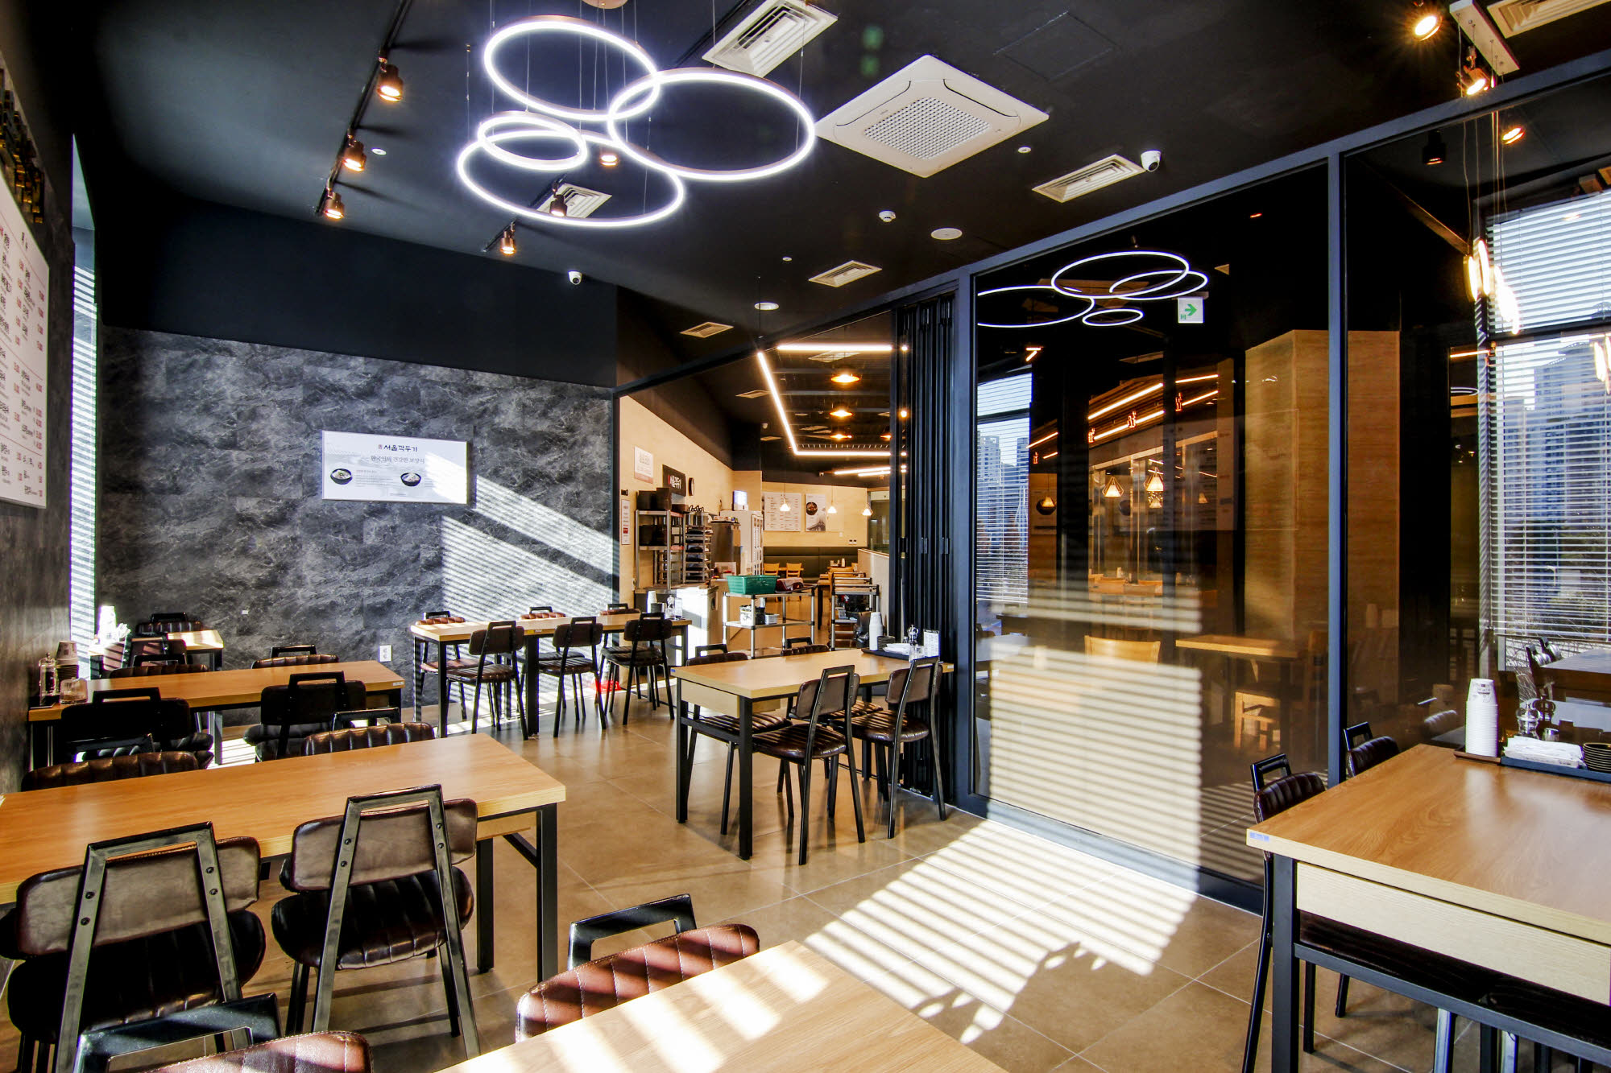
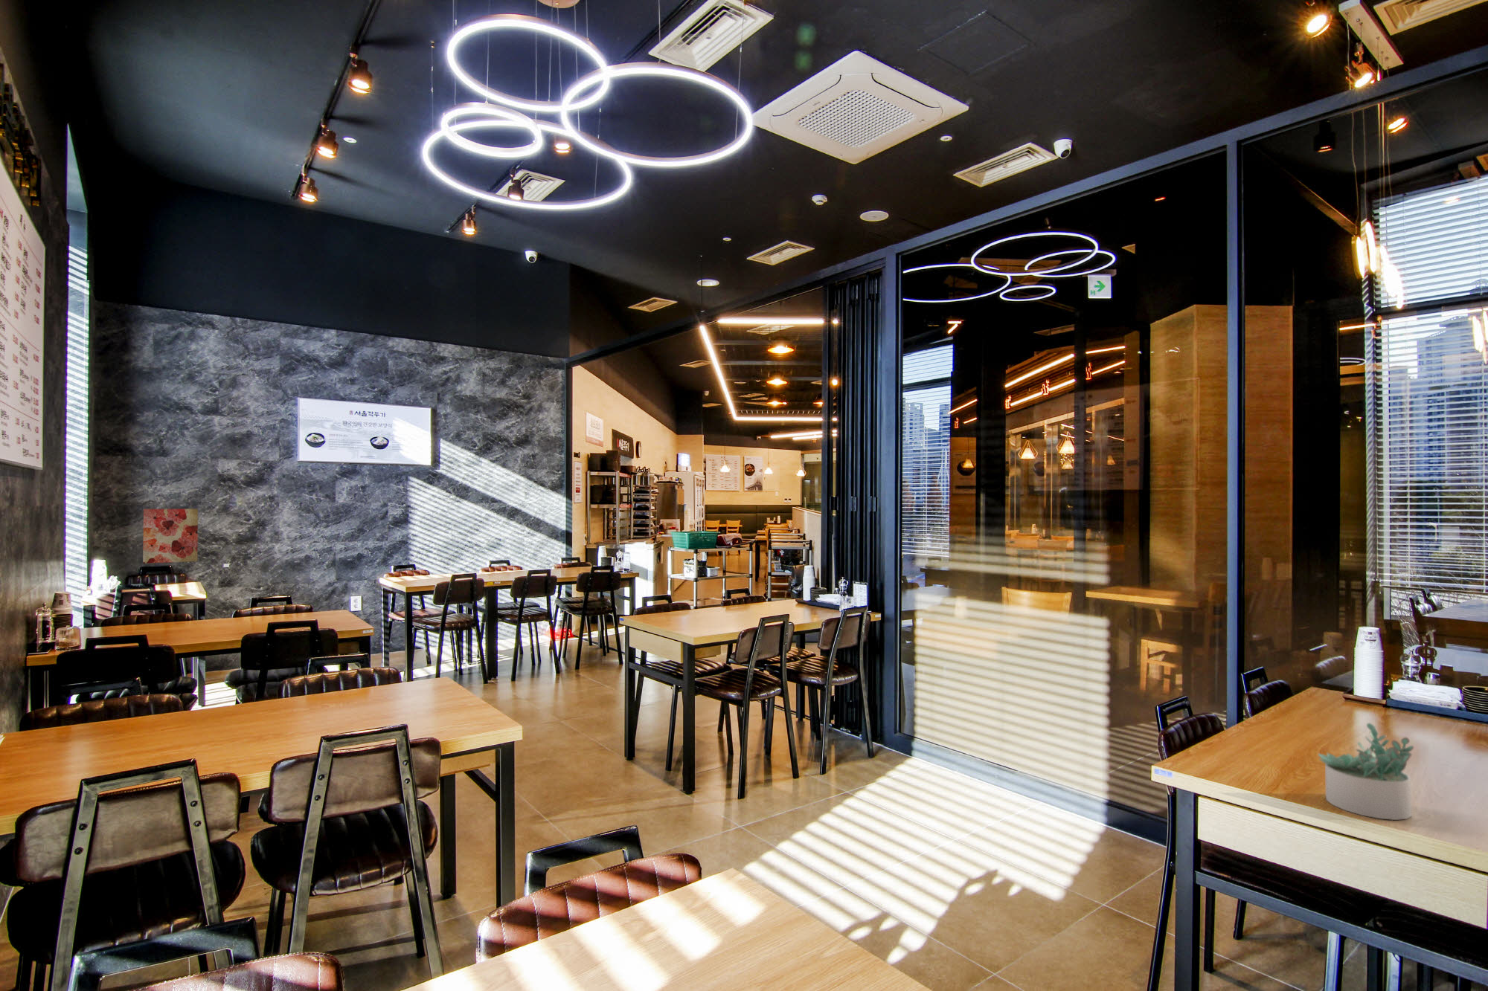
+ succulent plant [1317,722,1414,821]
+ wall art [142,509,199,564]
